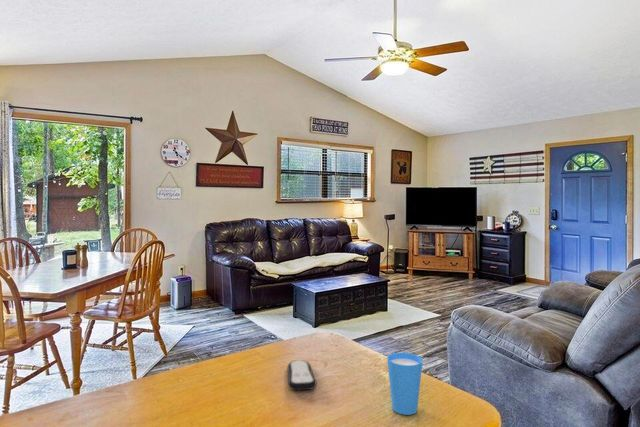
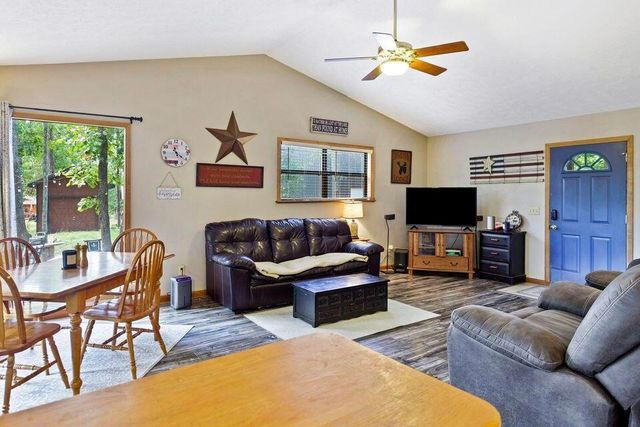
- cup [386,352,424,416]
- remote control [286,359,317,392]
